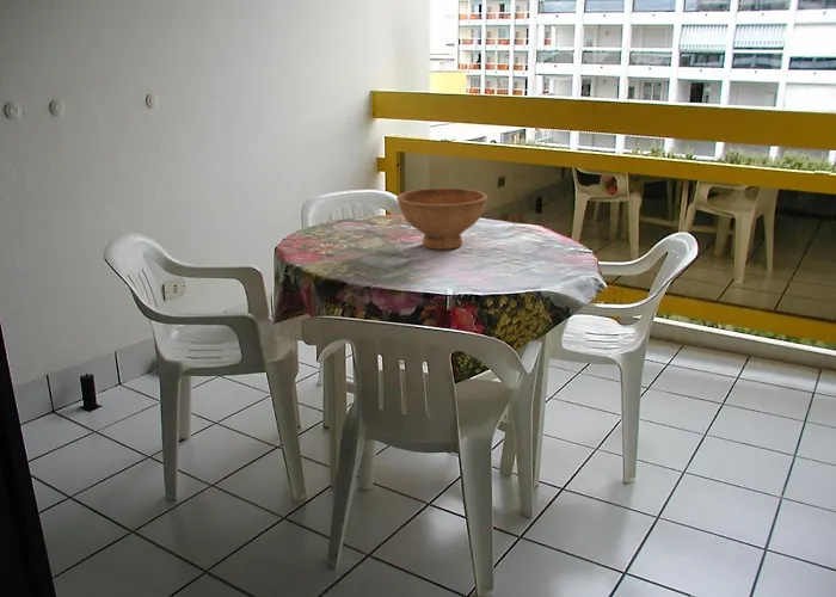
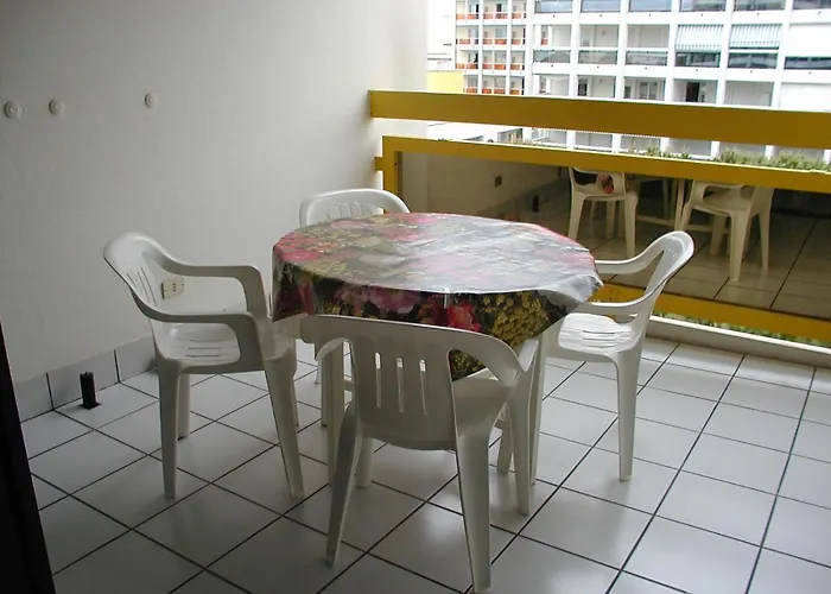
- bowl [395,187,488,251]
